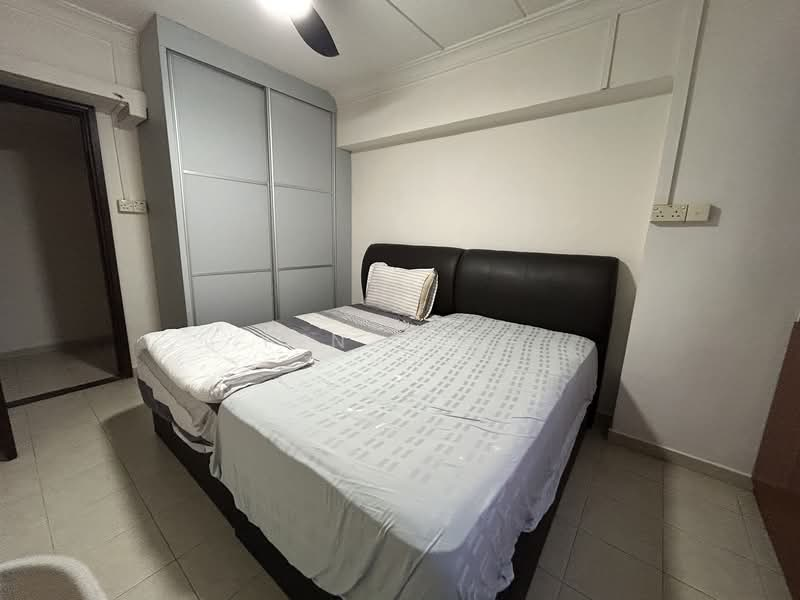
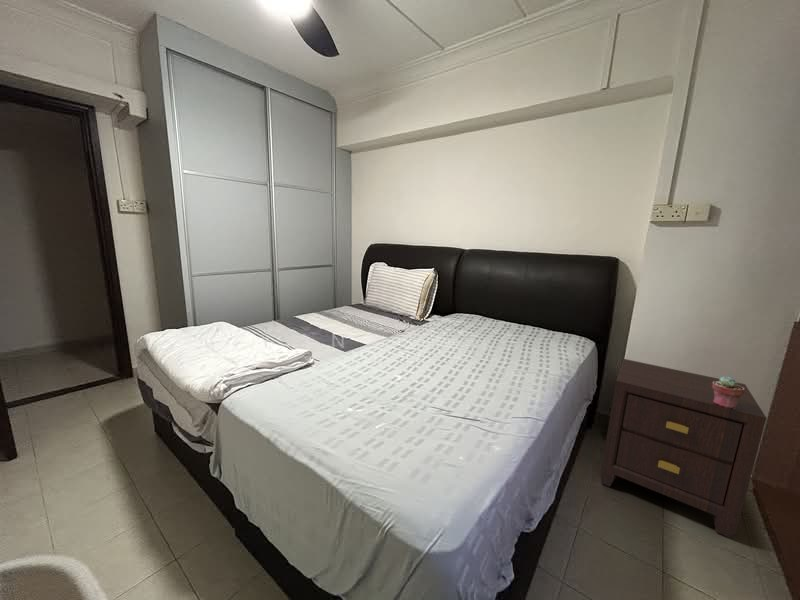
+ potted succulent [712,376,745,409]
+ nightstand [599,358,767,539]
